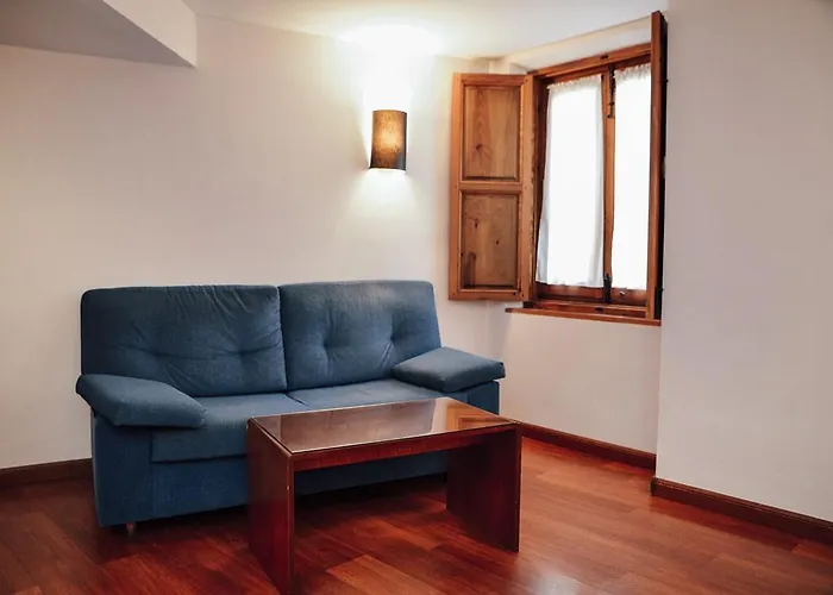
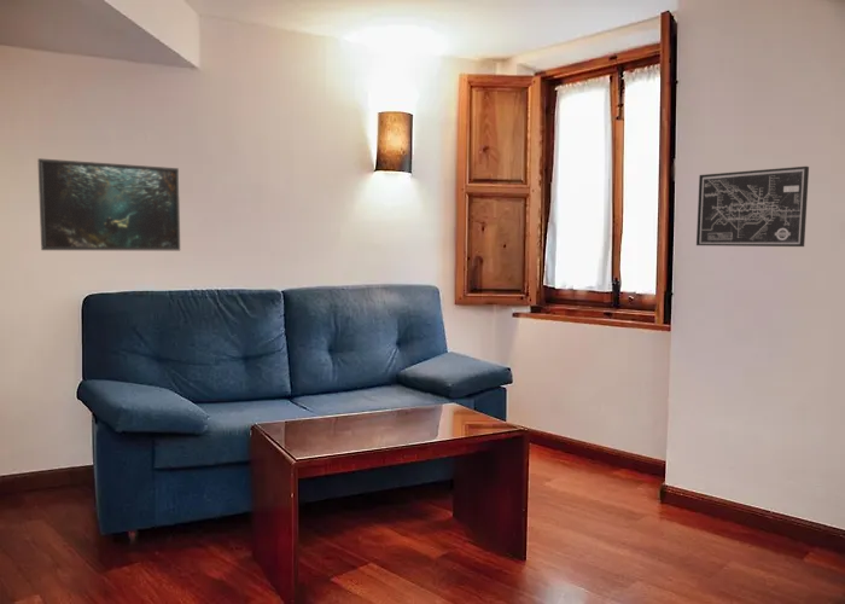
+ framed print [36,157,181,251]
+ wall art [695,165,810,248]
